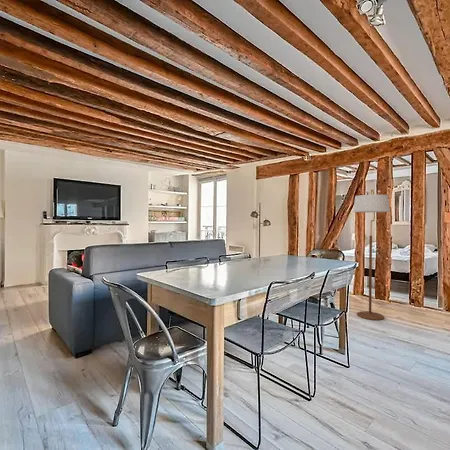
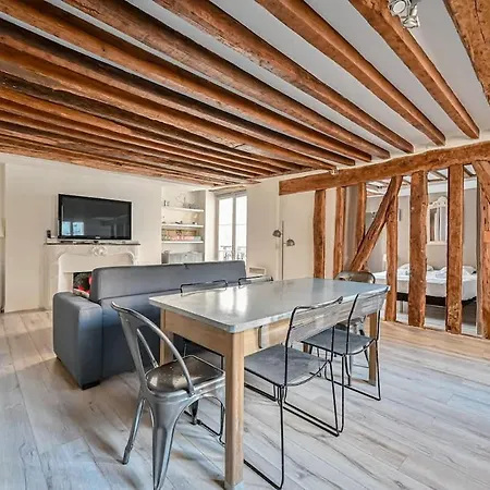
- floor lamp [352,189,391,321]
